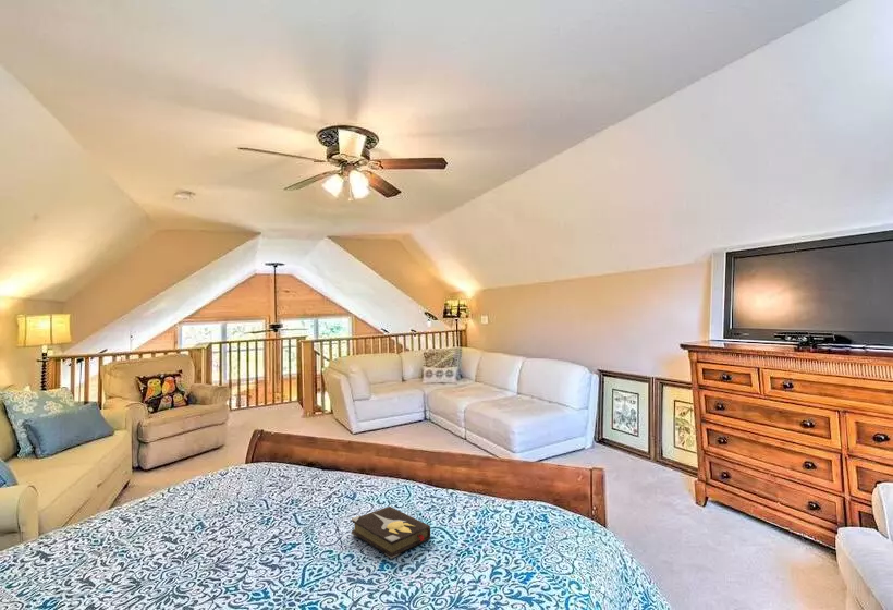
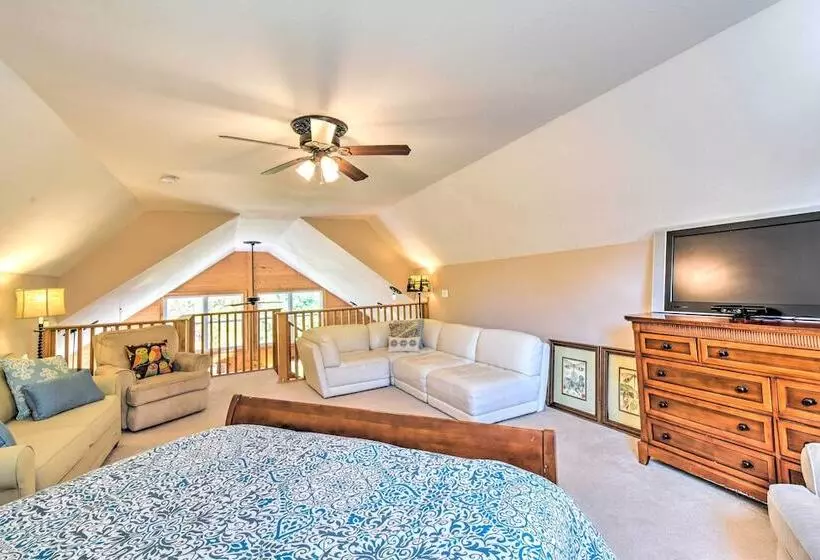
- hardback book [351,505,431,560]
